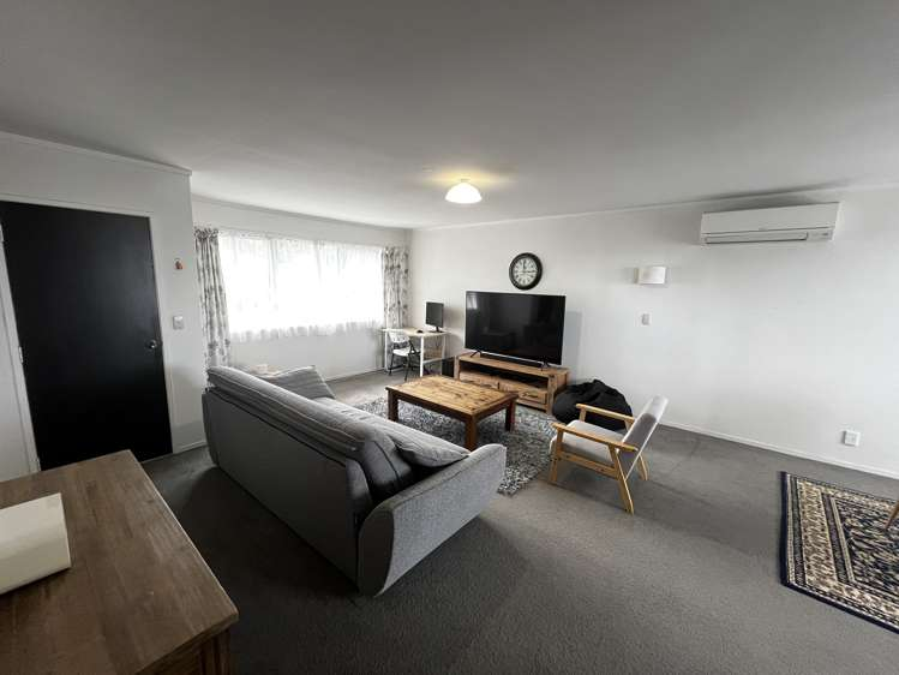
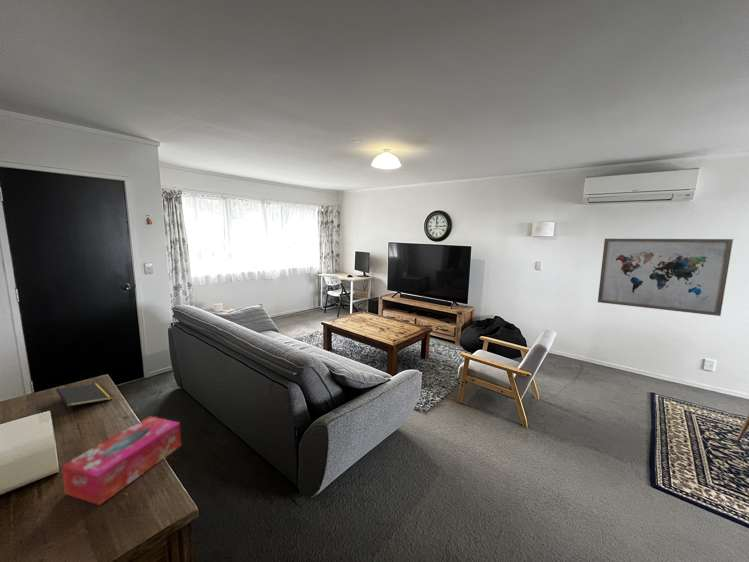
+ tissue box [61,415,182,506]
+ notepad [55,382,115,414]
+ wall art [597,238,734,317]
